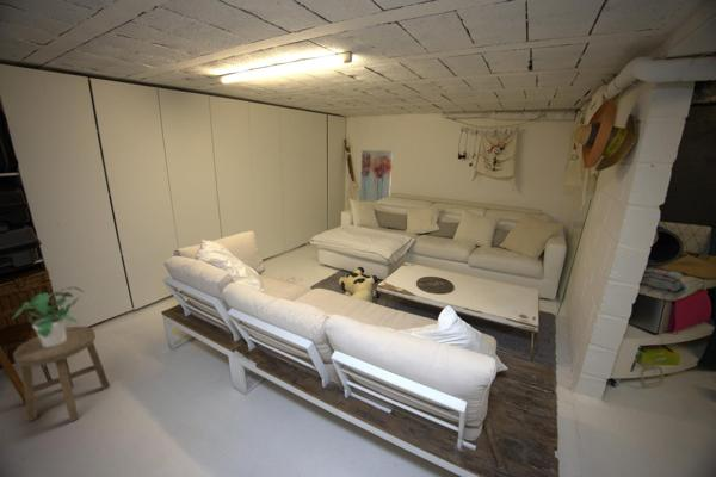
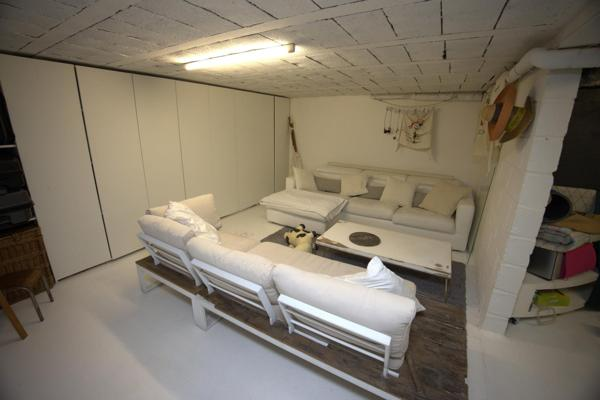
- potted plant [11,286,87,347]
- stool [12,326,111,423]
- wall art [359,149,394,203]
